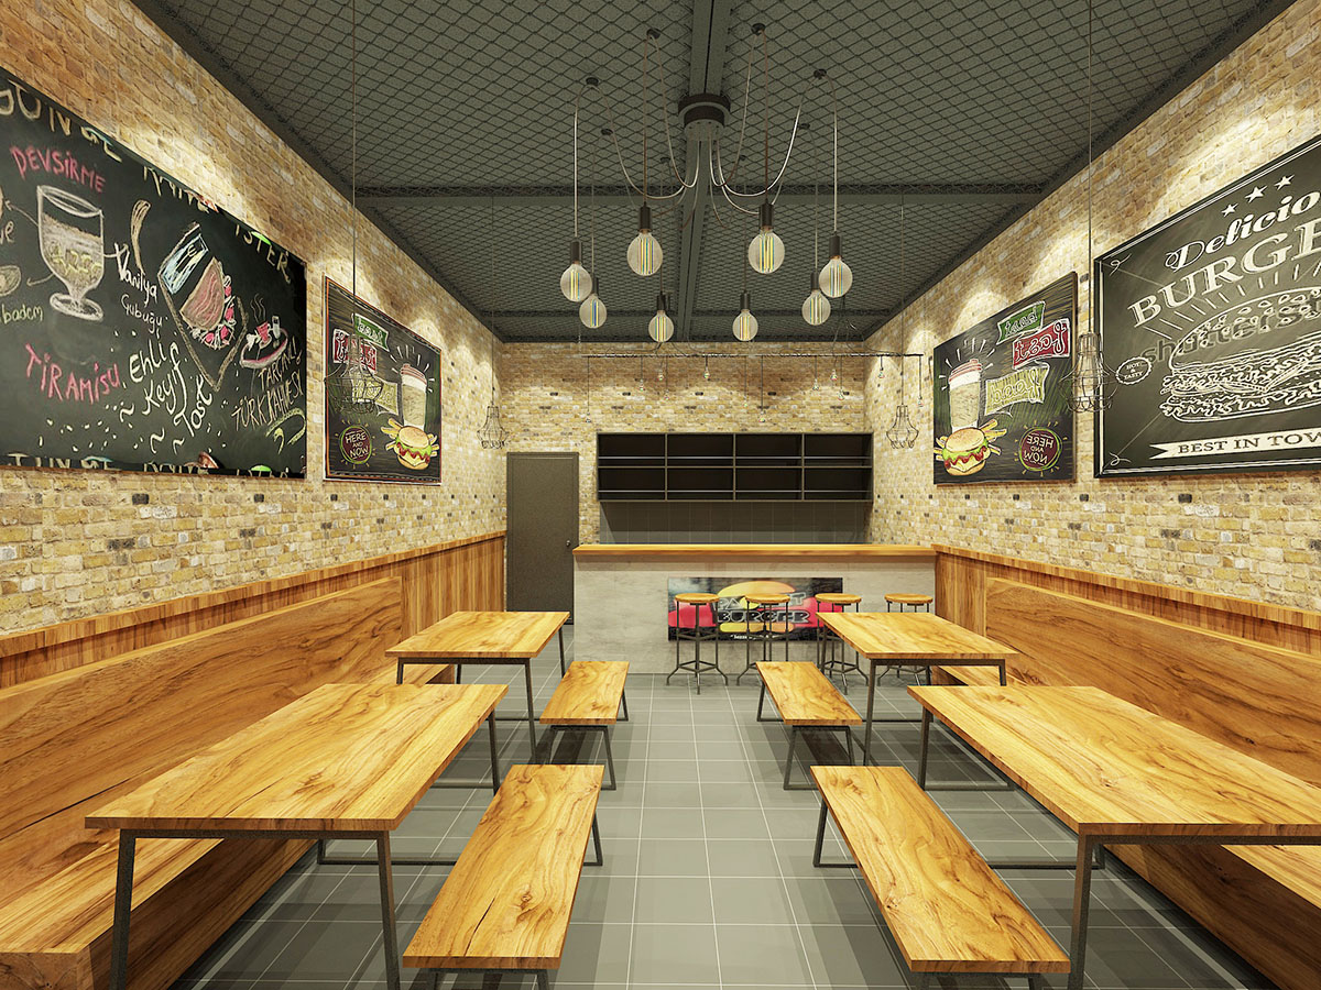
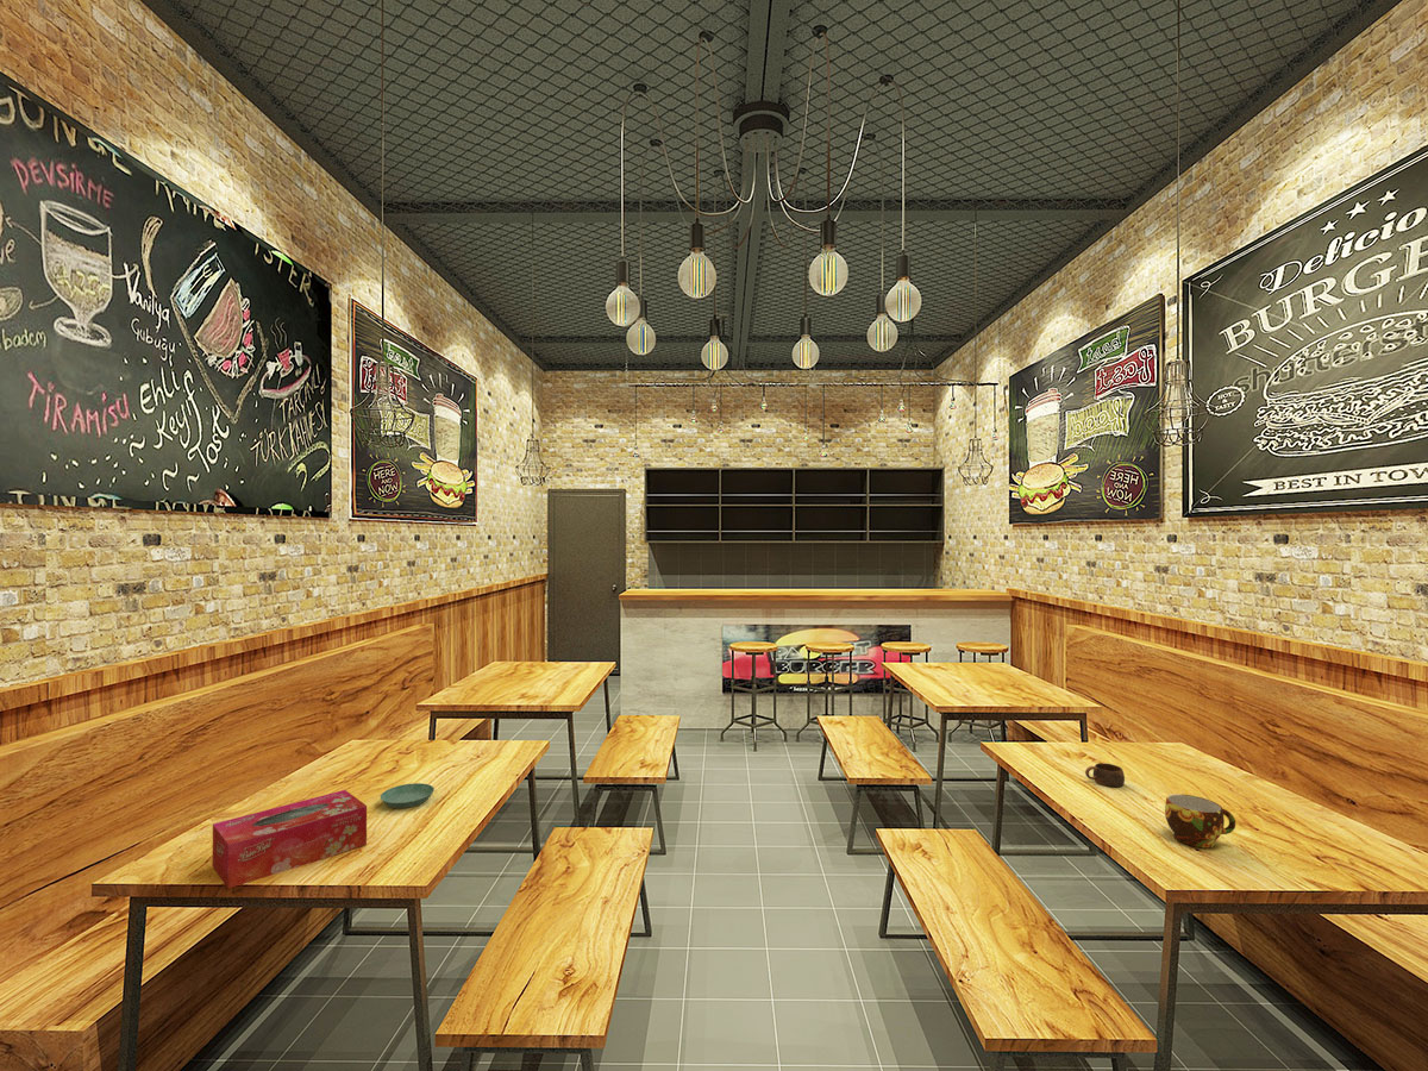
+ cup [1164,793,1236,848]
+ cup [1084,762,1126,788]
+ saucer [380,782,436,809]
+ tissue box [212,789,368,889]
